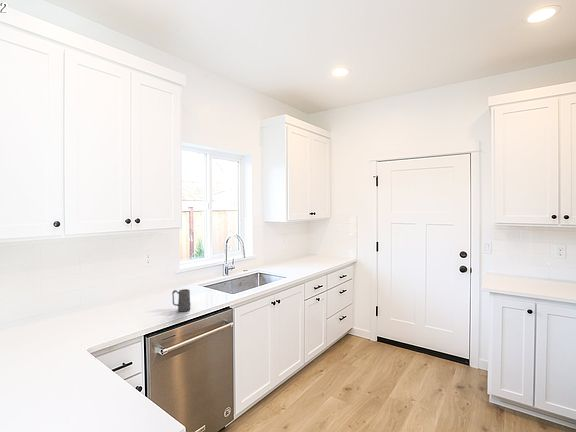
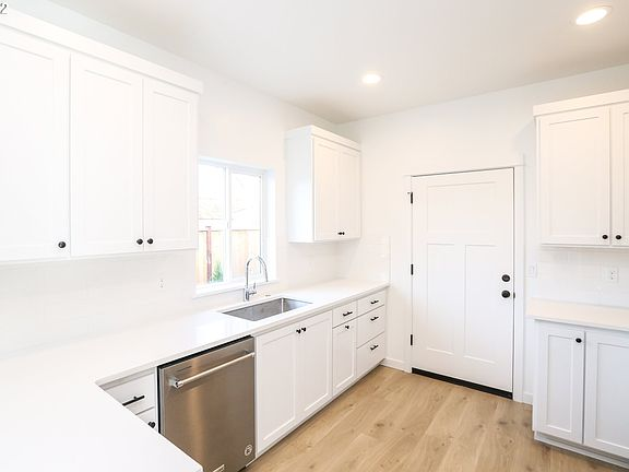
- mug [171,288,192,313]
